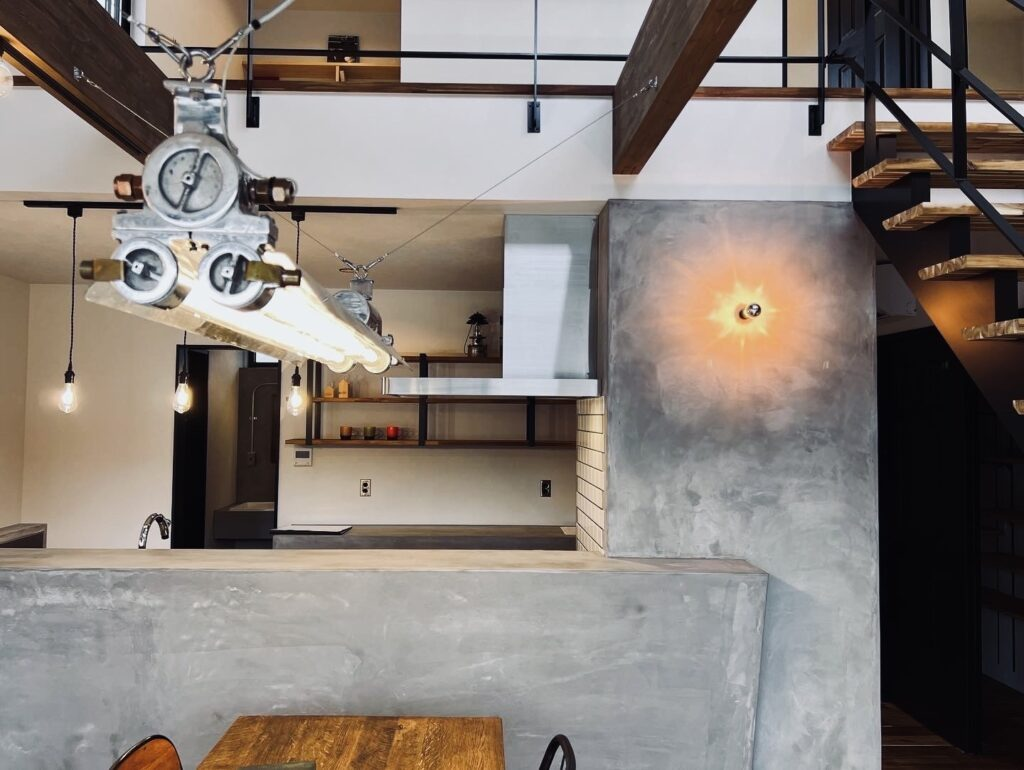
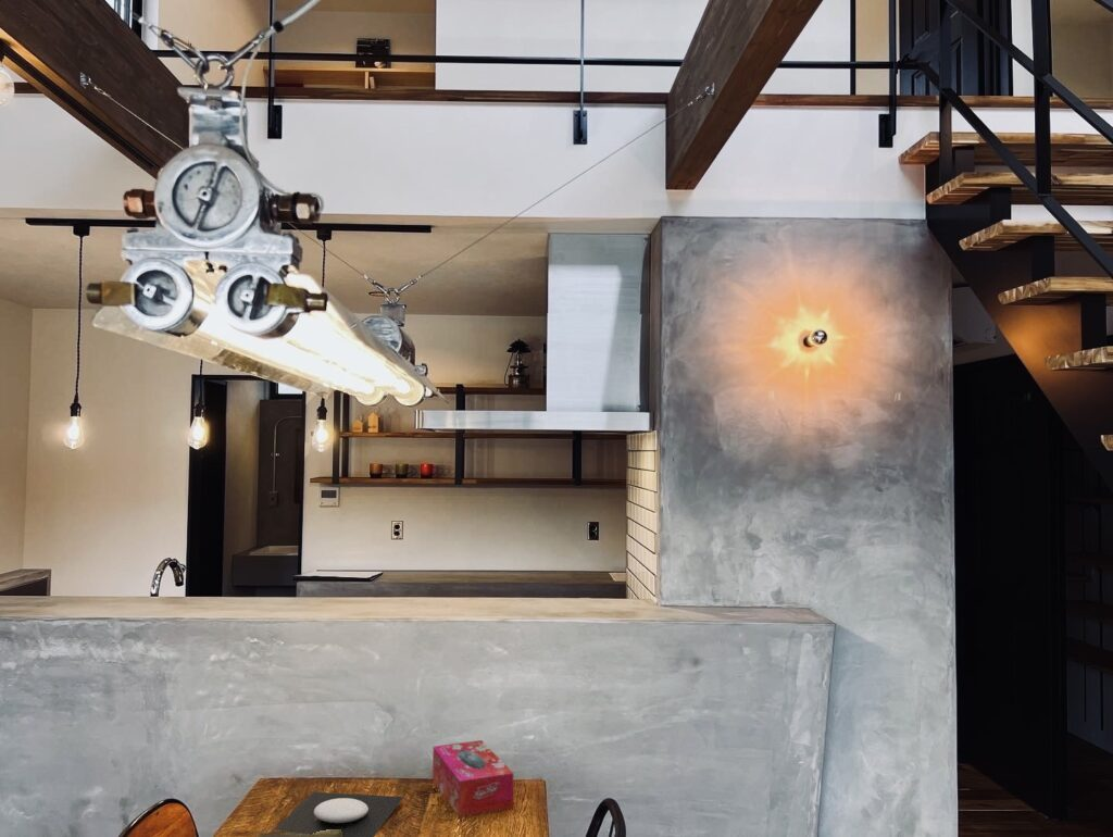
+ plate [273,791,405,837]
+ tissue box [432,739,514,817]
